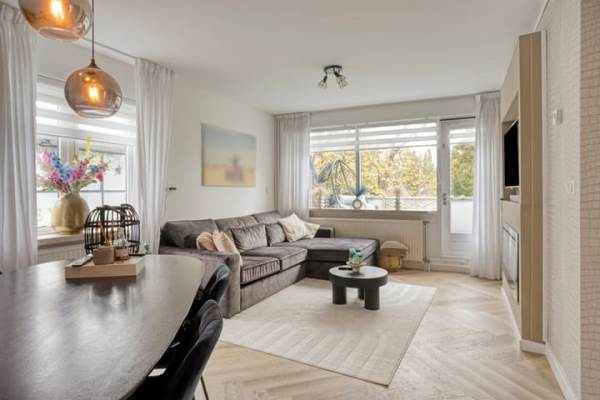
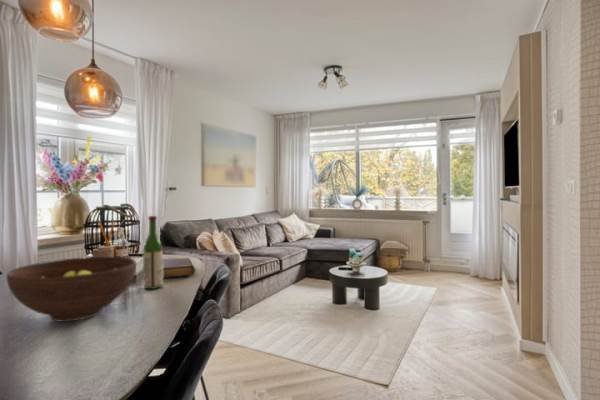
+ fruit bowl [6,256,137,323]
+ wine bottle [142,215,164,290]
+ book [163,257,196,279]
